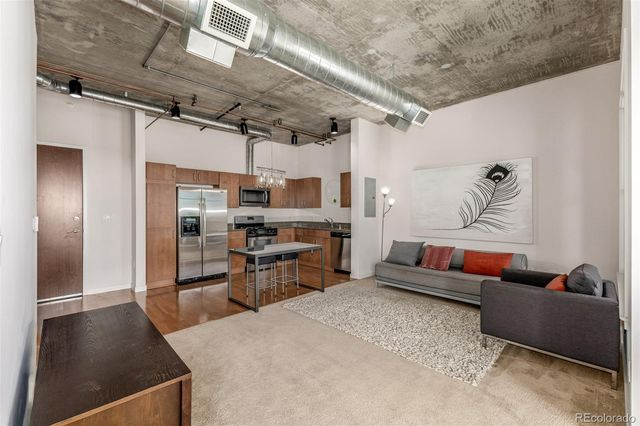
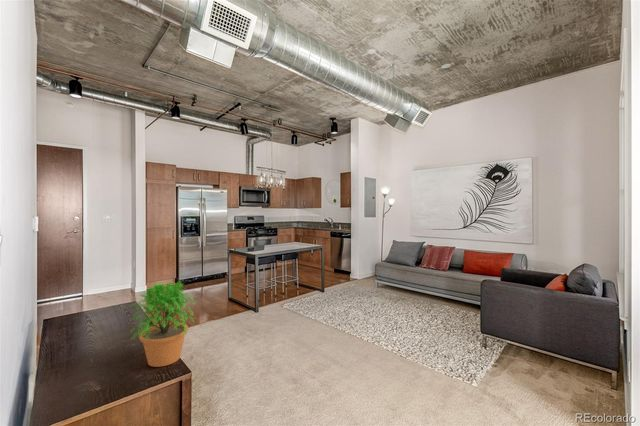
+ potted plant [129,280,198,368]
